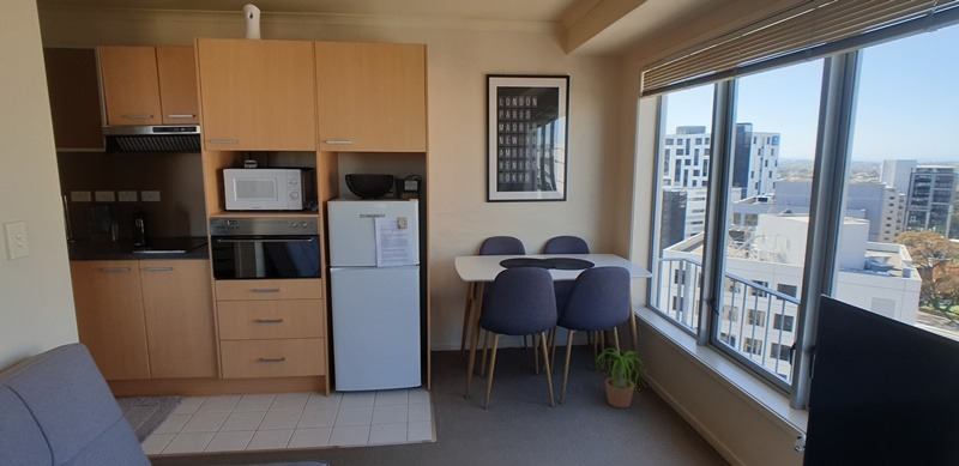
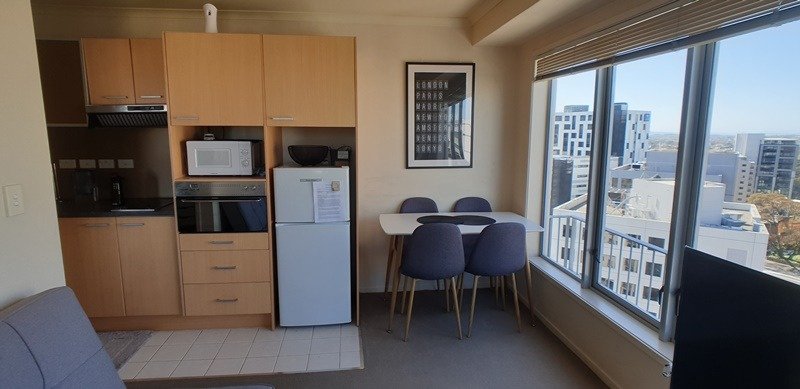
- potted plant [590,347,650,408]
